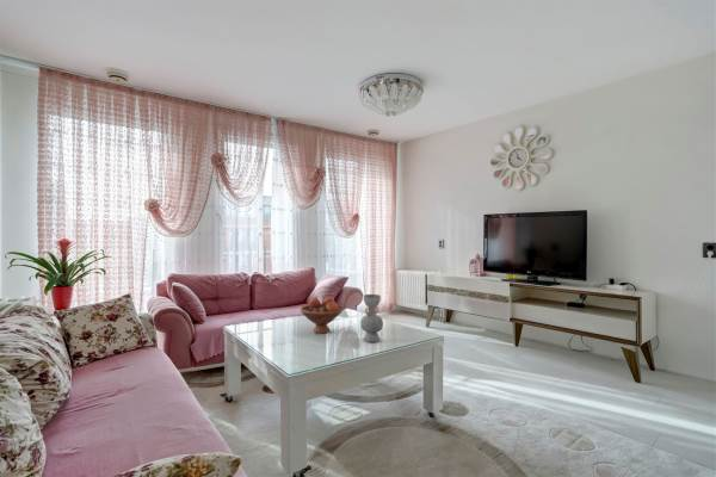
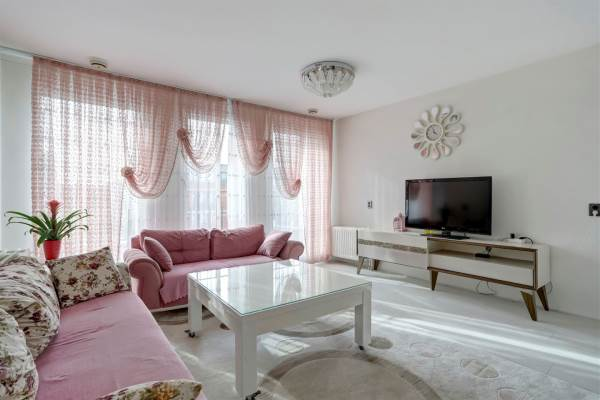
- decorative vase [359,293,384,343]
- fruit bowl [298,296,345,334]
